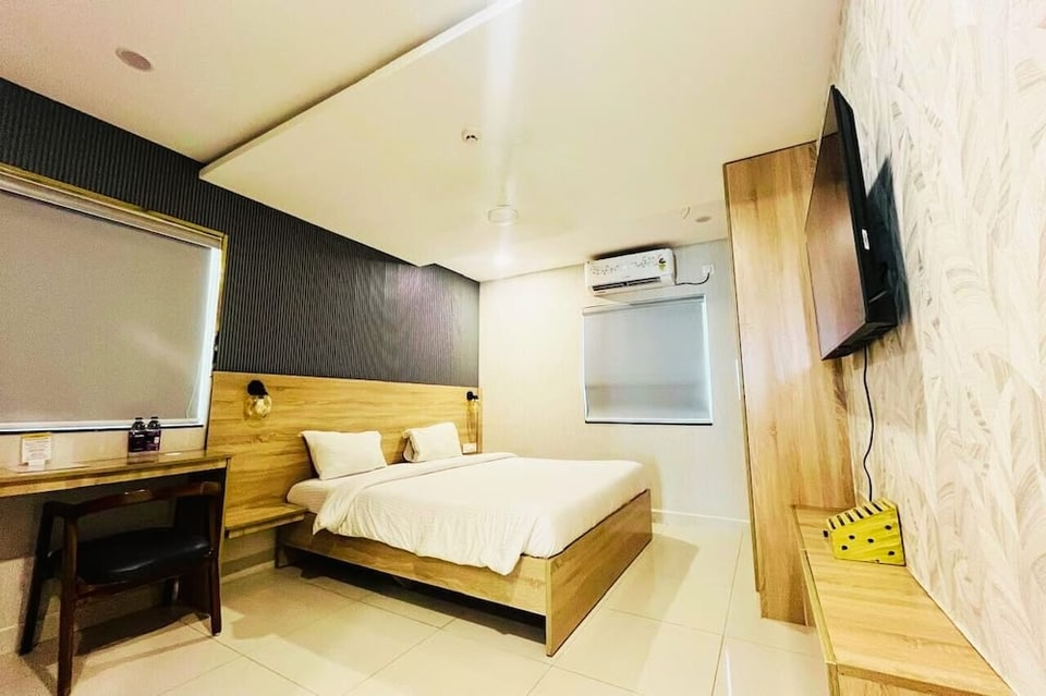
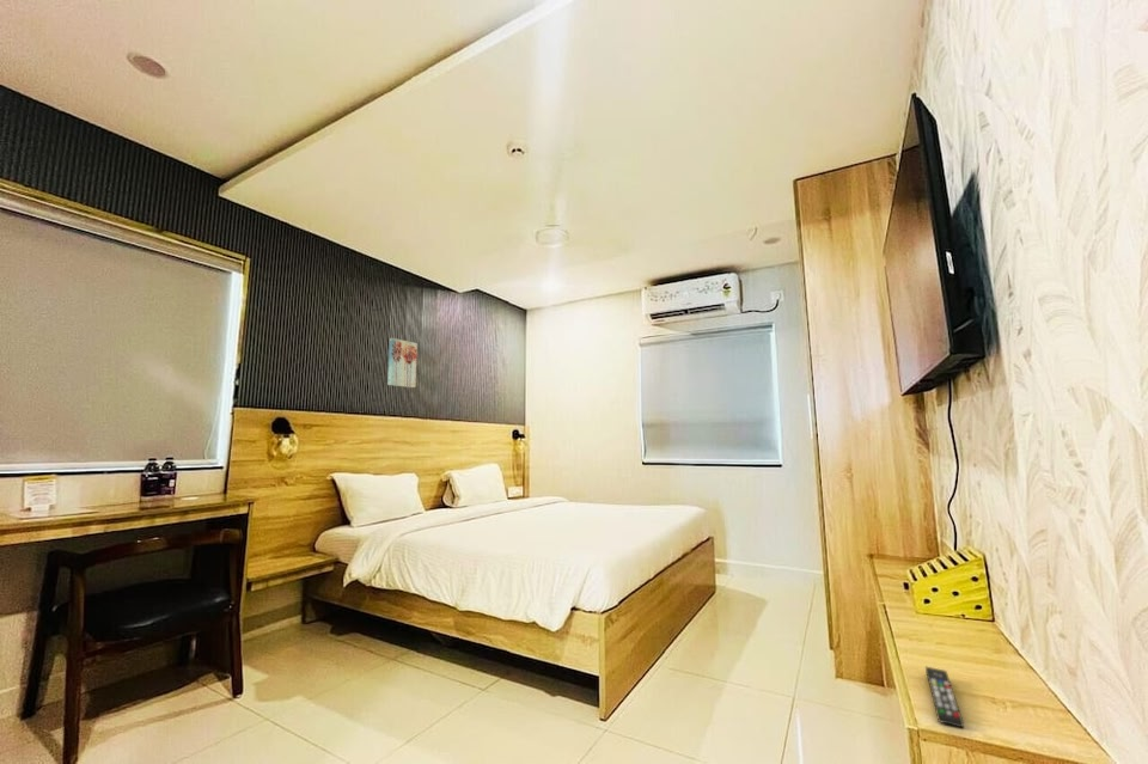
+ remote control [924,666,965,729]
+ wall art [386,337,419,389]
